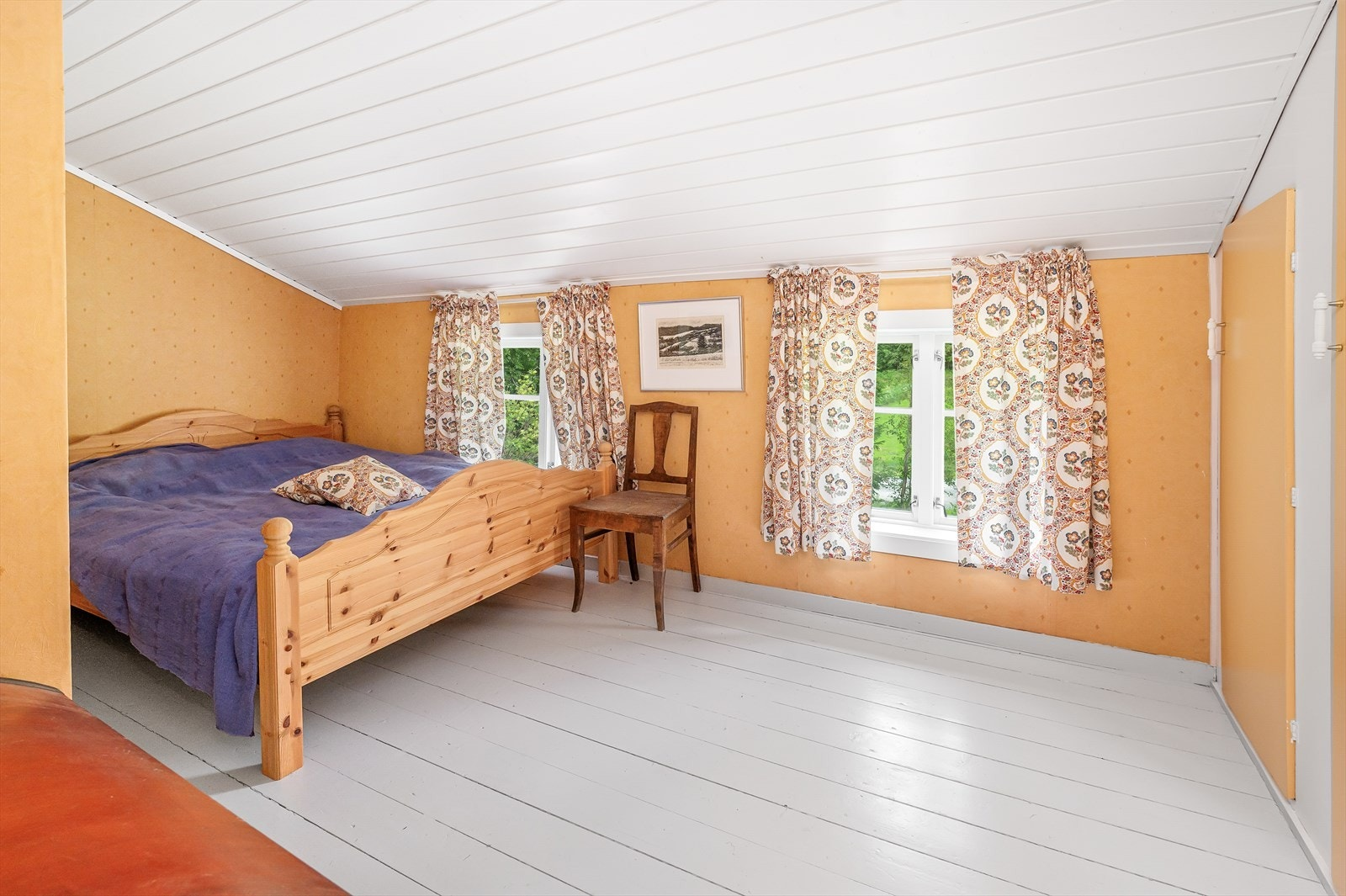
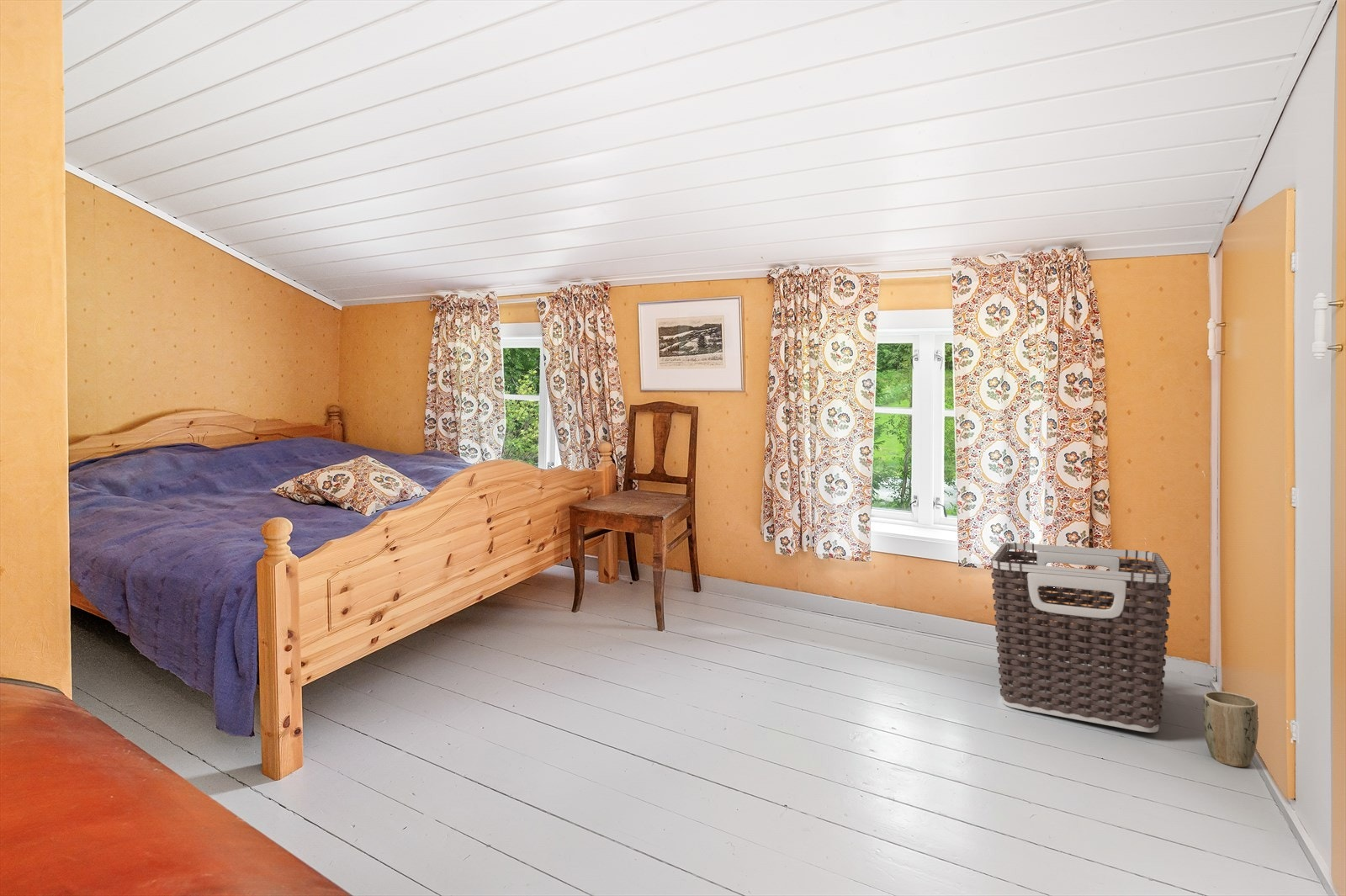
+ plant pot [1203,691,1259,768]
+ clothes hamper [990,542,1172,733]
